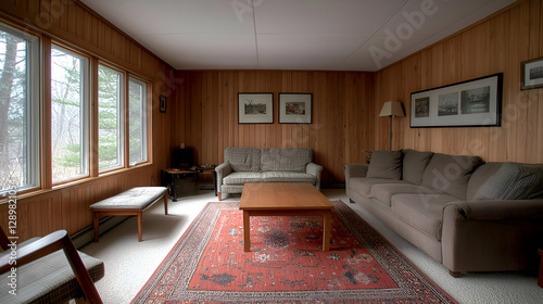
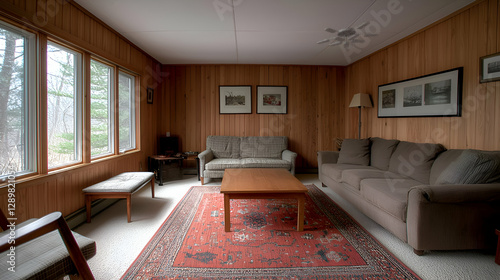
+ ceiling fan [316,21,379,49]
